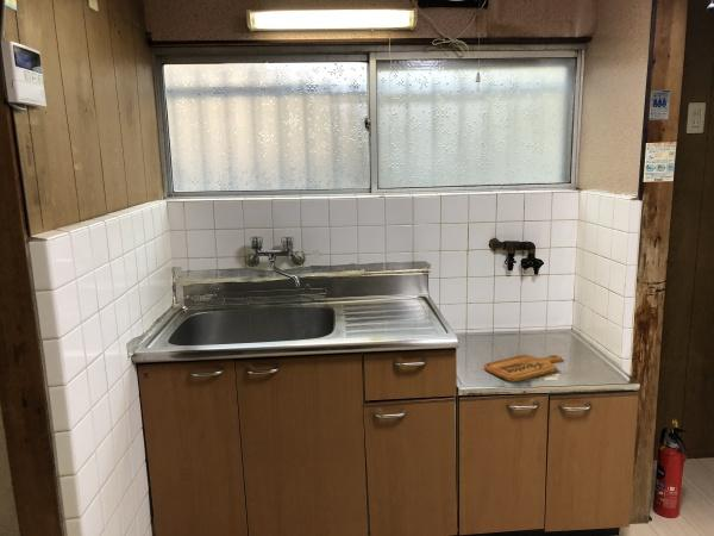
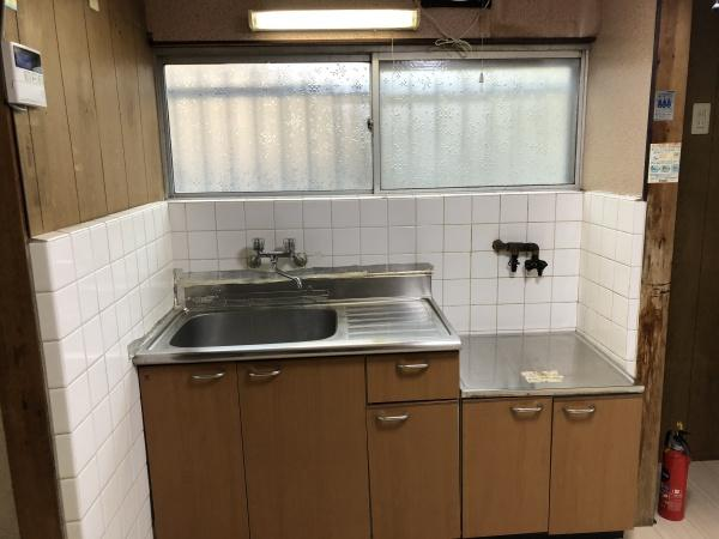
- cutting board [483,354,563,382]
